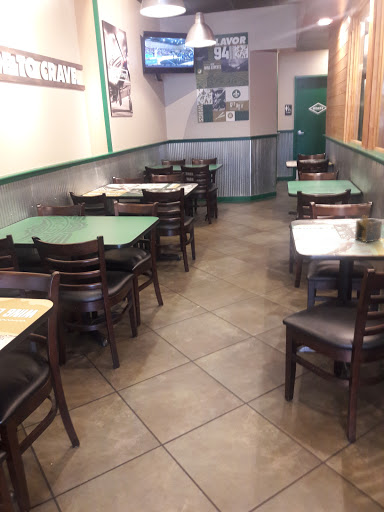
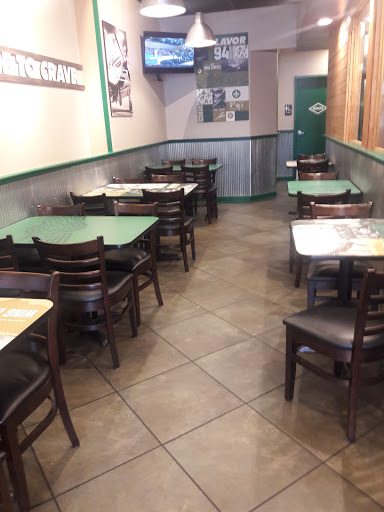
- napkin holder [354,214,383,244]
